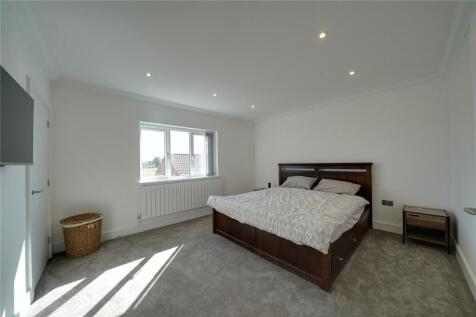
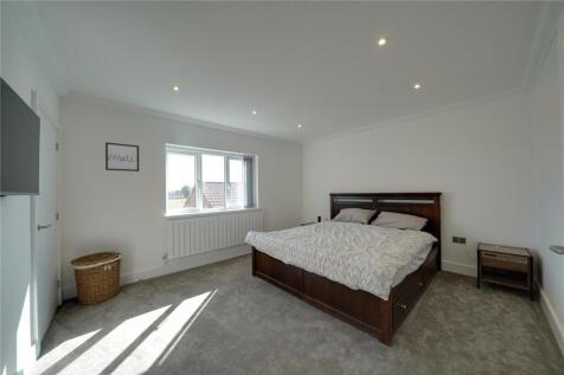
+ wall art [104,141,140,173]
